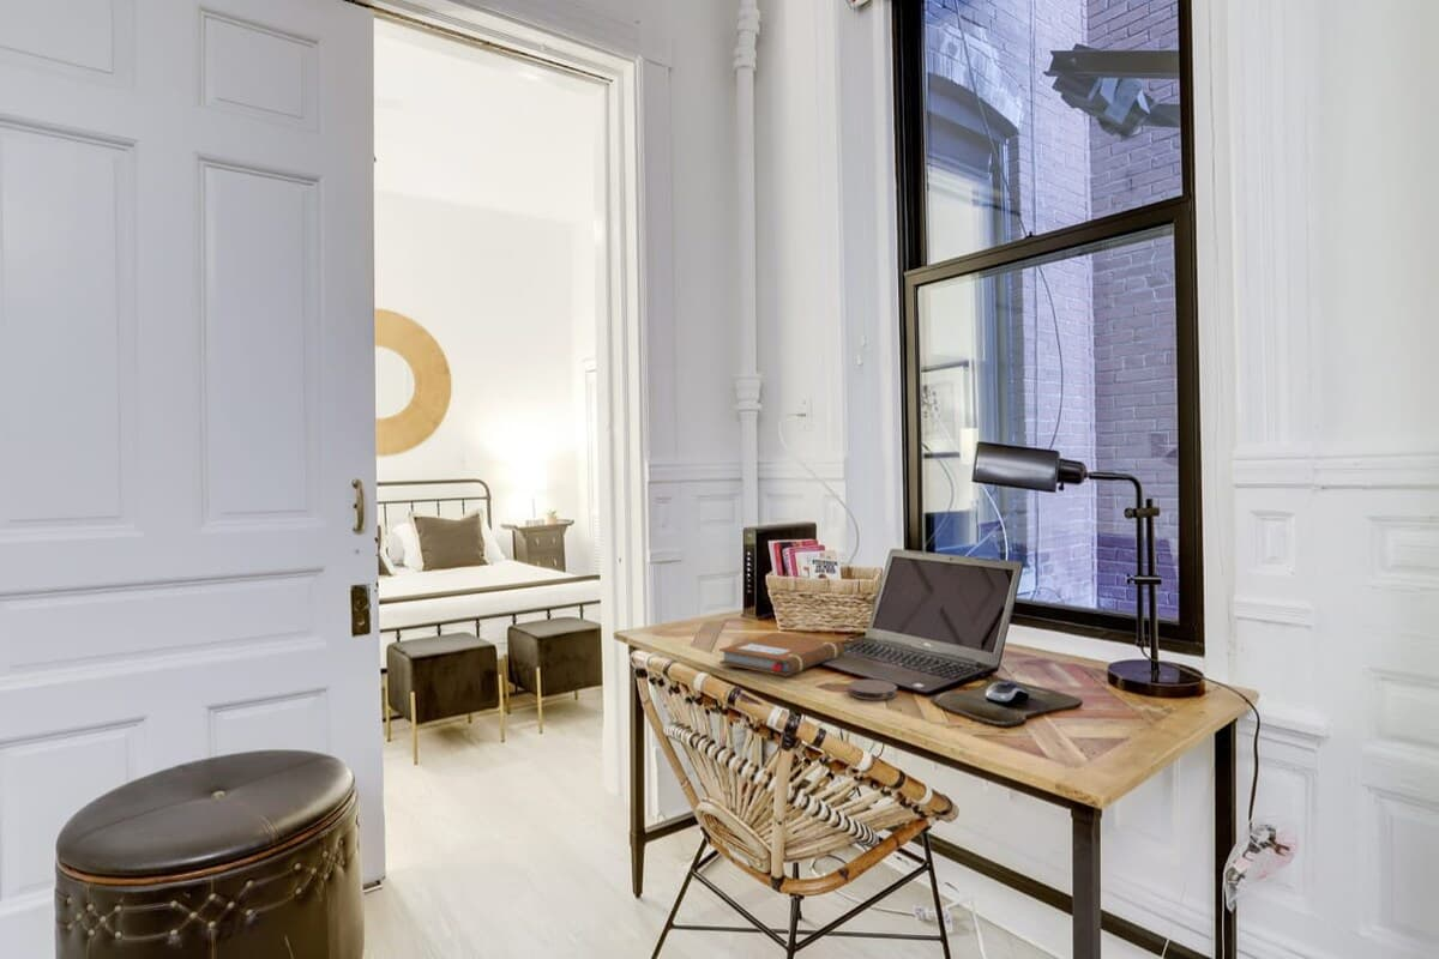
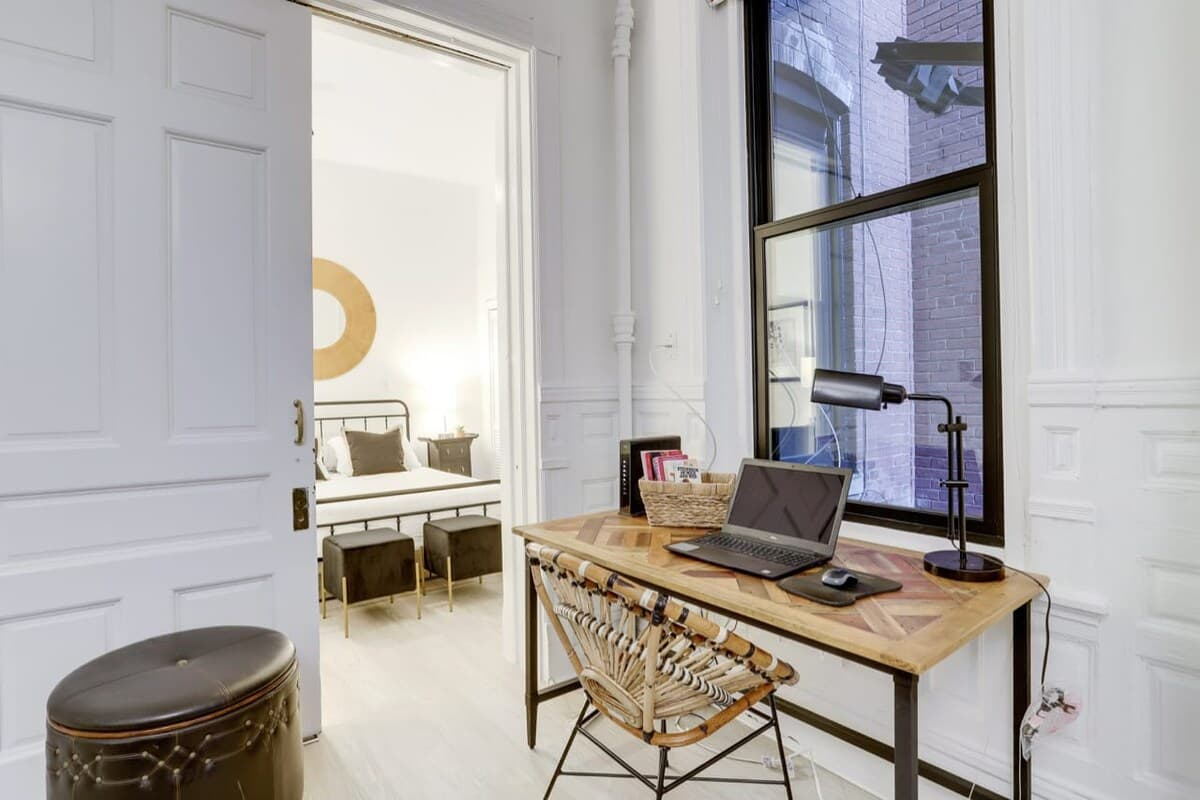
- notebook [718,632,844,677]
- coaster [847,678,898,701]
